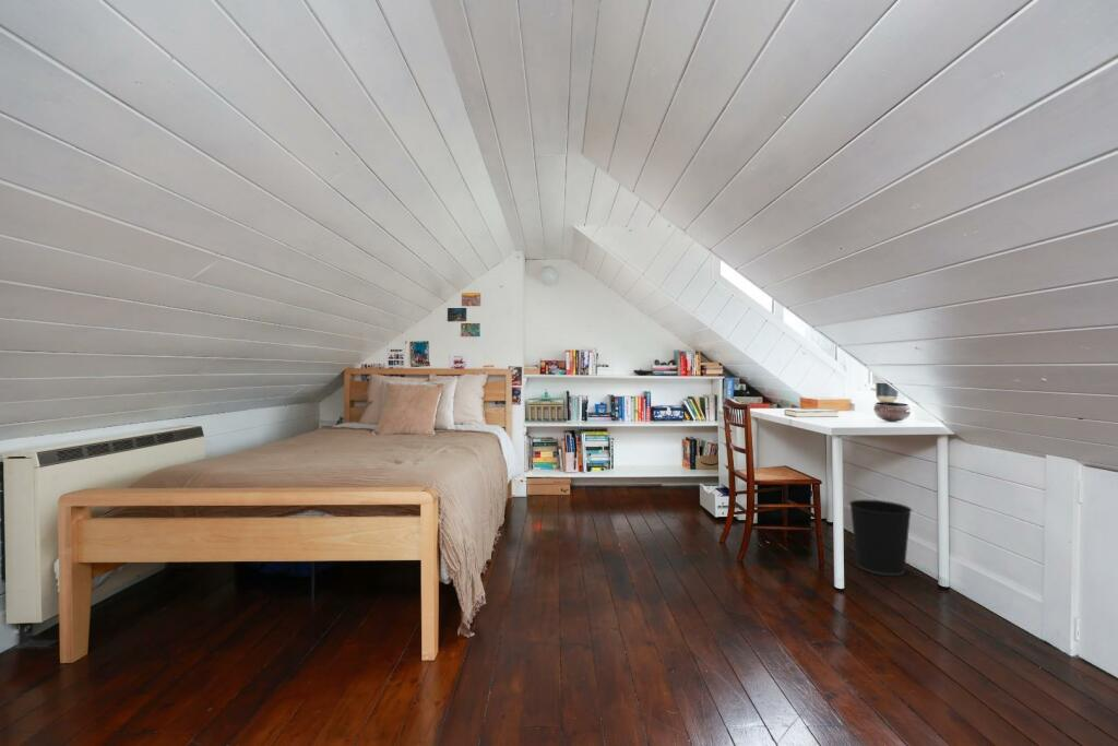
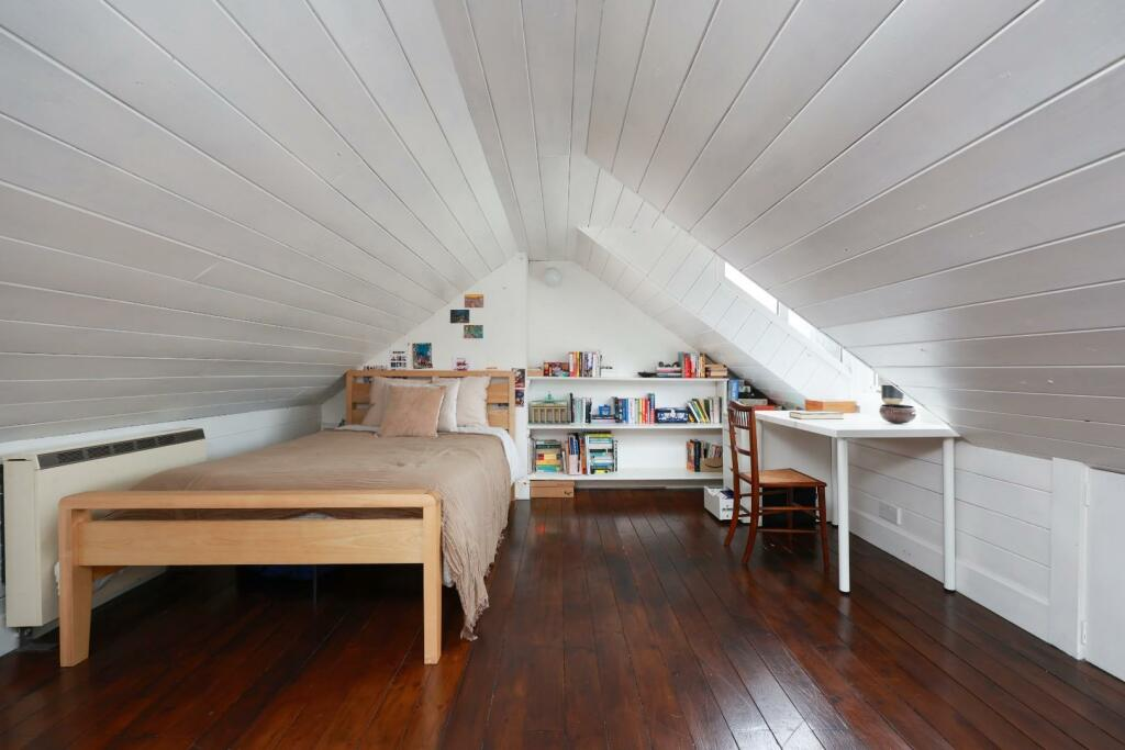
- wastebasket [848,498,913,577]
